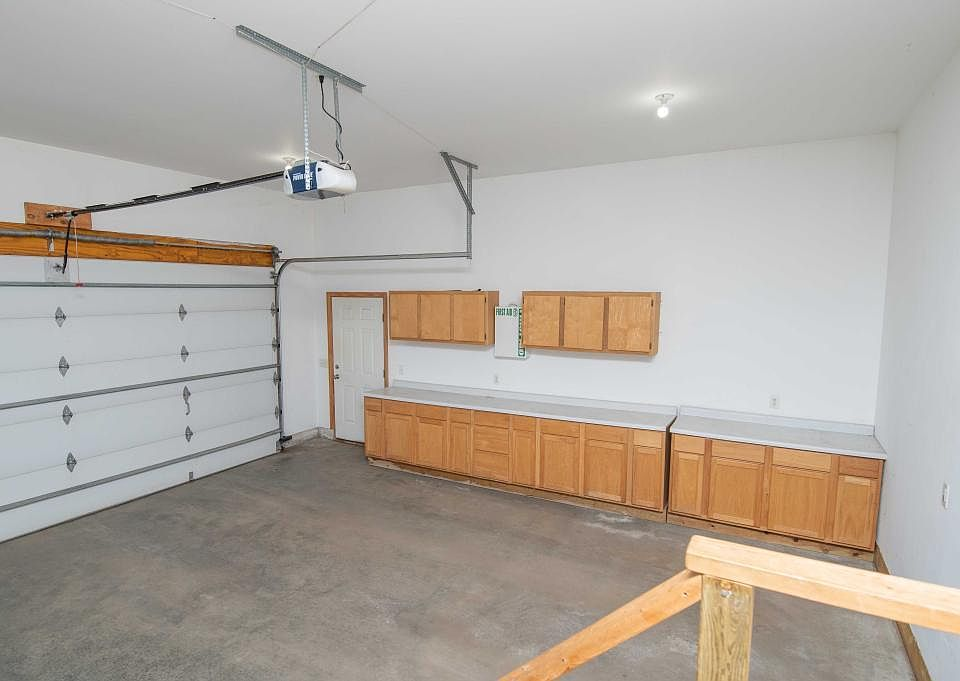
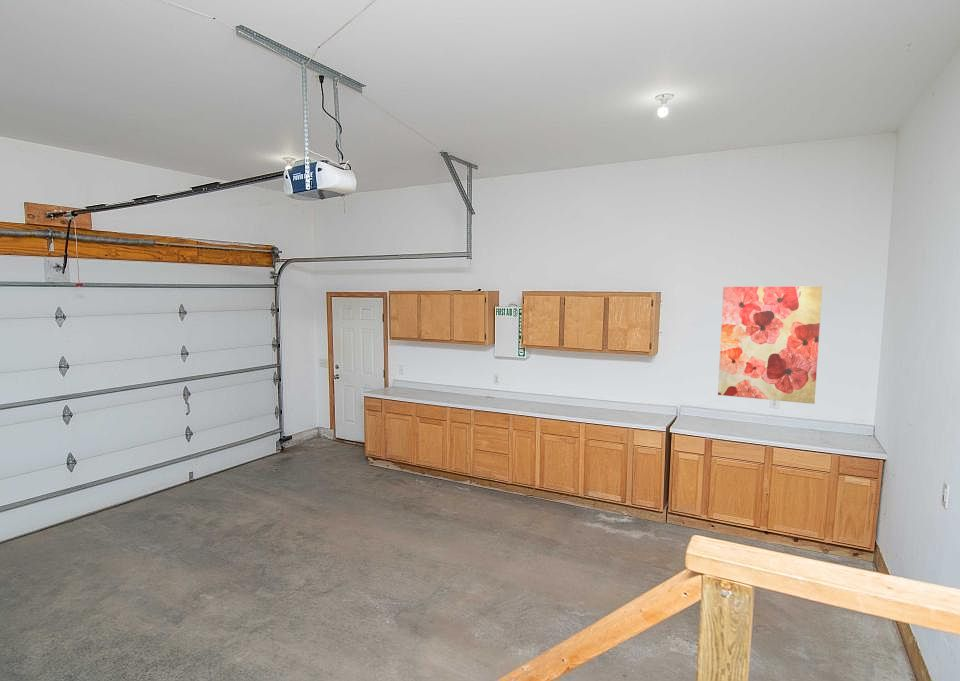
+ wall art [717,286,823,405]
